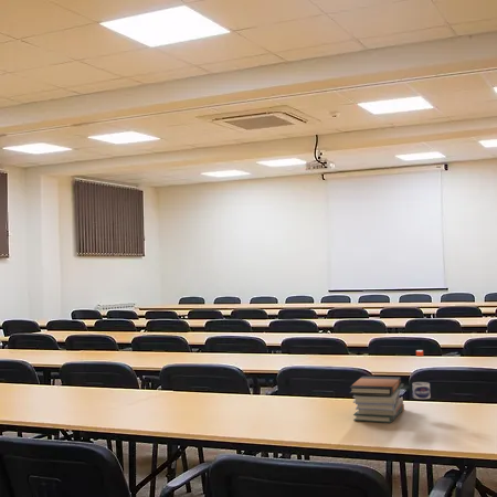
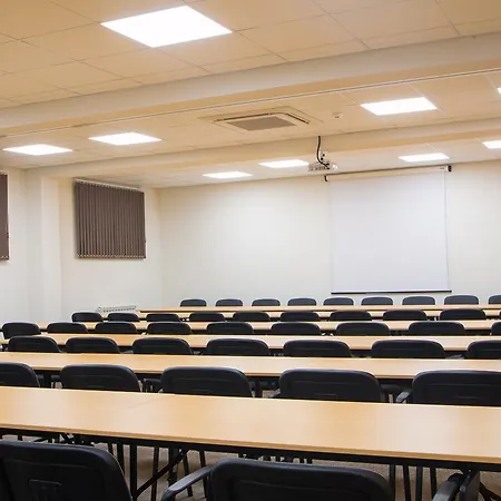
- water bottle [411,349,432,400]
- book stack [348,376,405,424]
